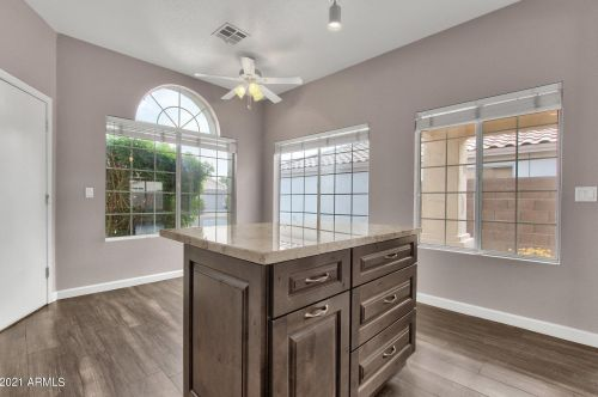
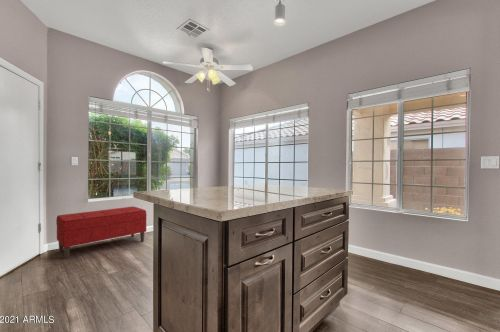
+ bench [55,205,148,260]
